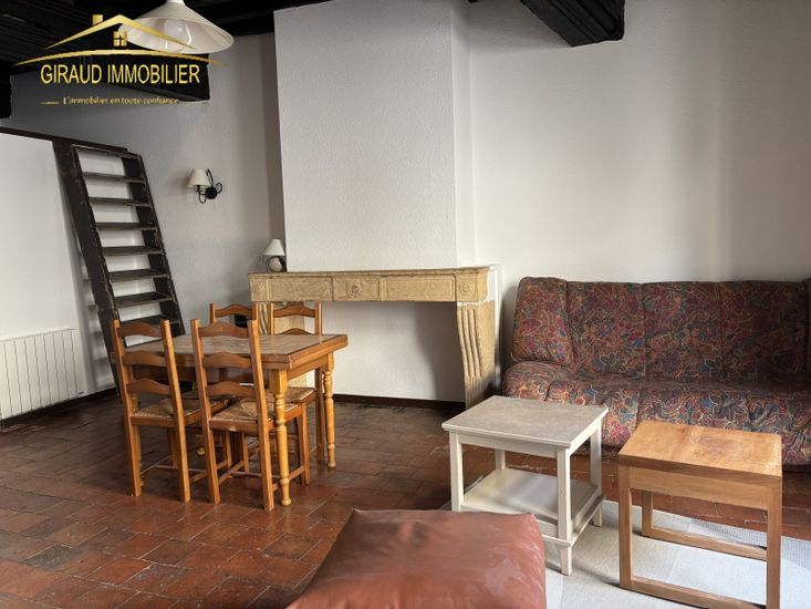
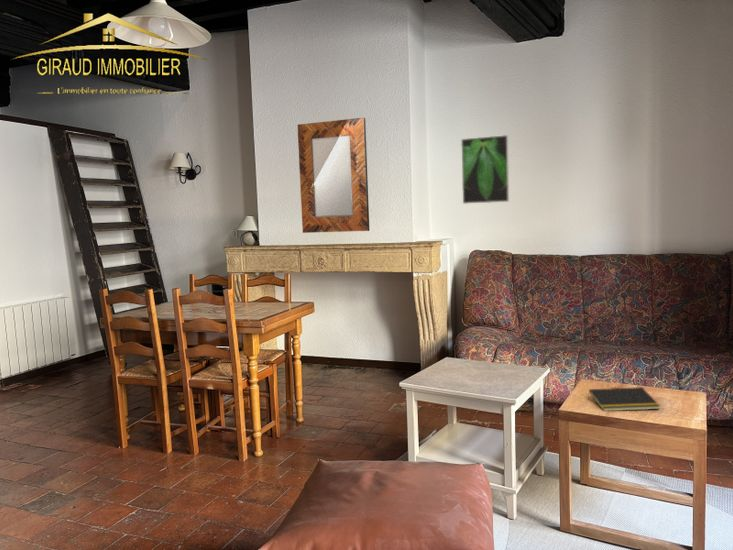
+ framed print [460,134,510,205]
+ home mirror [297,117,371,234]
+ notepad [587,386,661,412]
